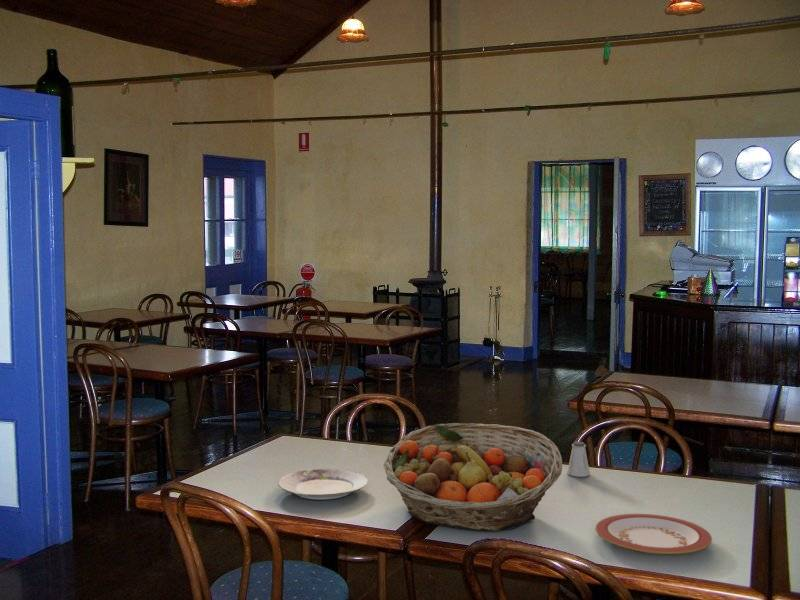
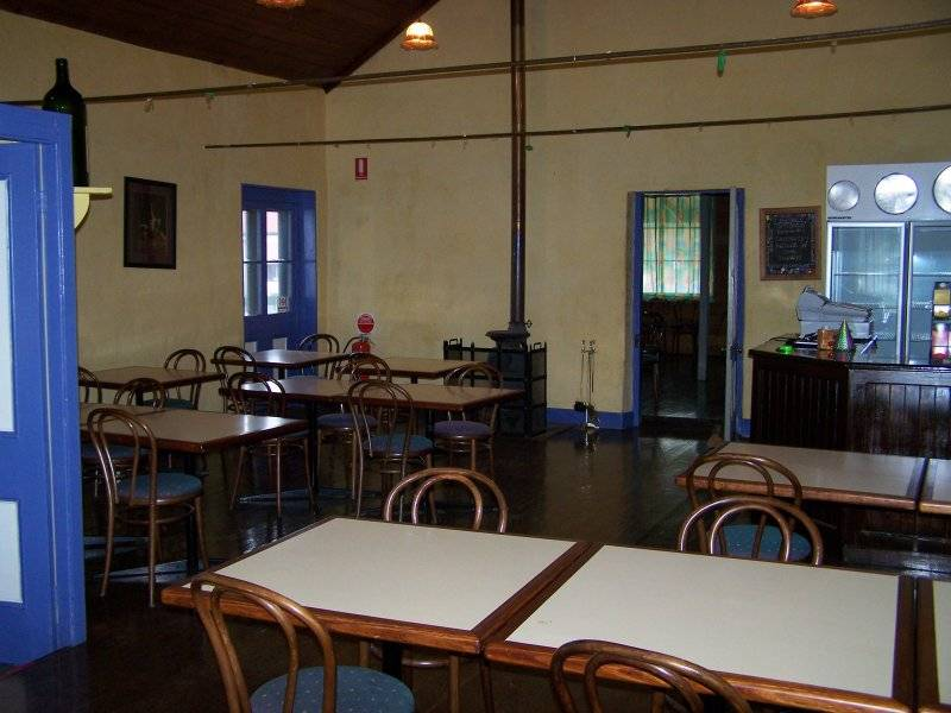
- plate [595,513,713,555]
- saltshaker [566,441,591,478]
- plate [277,468,369,501]
- fruit basket [383,422,563,532]
